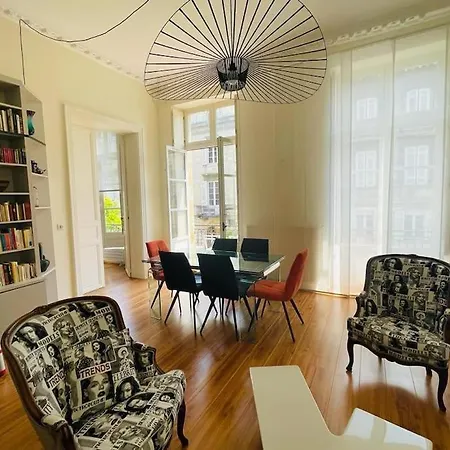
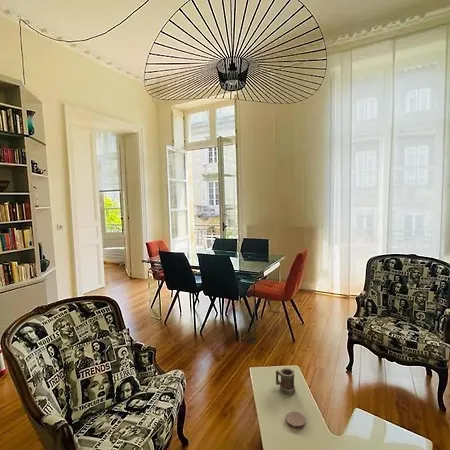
+ mug [275,367,296,396]
+ coaster [284,411,307,430]
